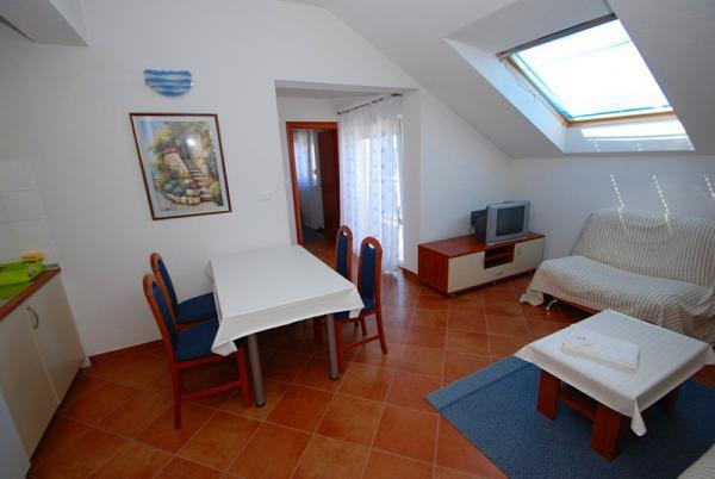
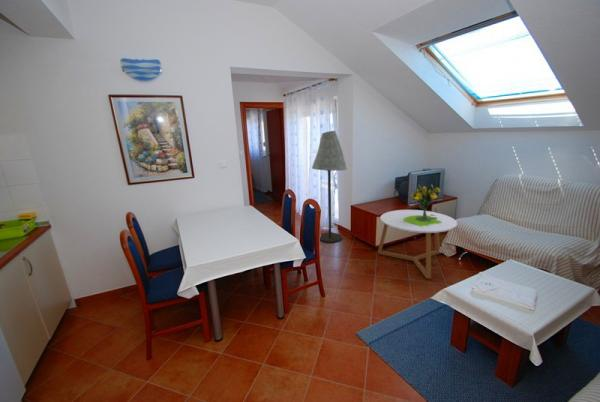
+ bouquet [403,183,442,227]
+ floor lamp [311,130,348,244]
+ coffee table [377,209,458,280]
